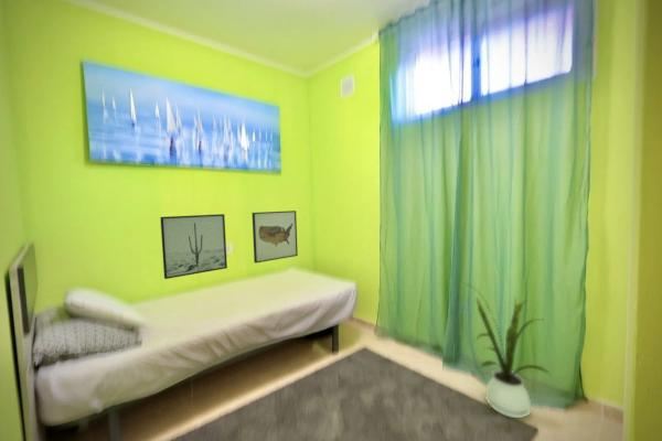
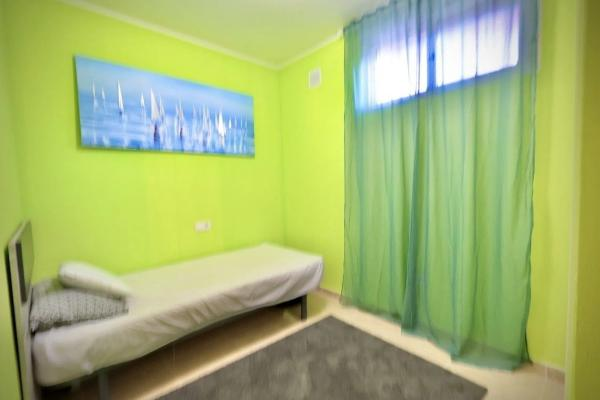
- wall art [250,209,299,263]
- house plant [463,282,553,419]
- wall art [159,213,228,280]
